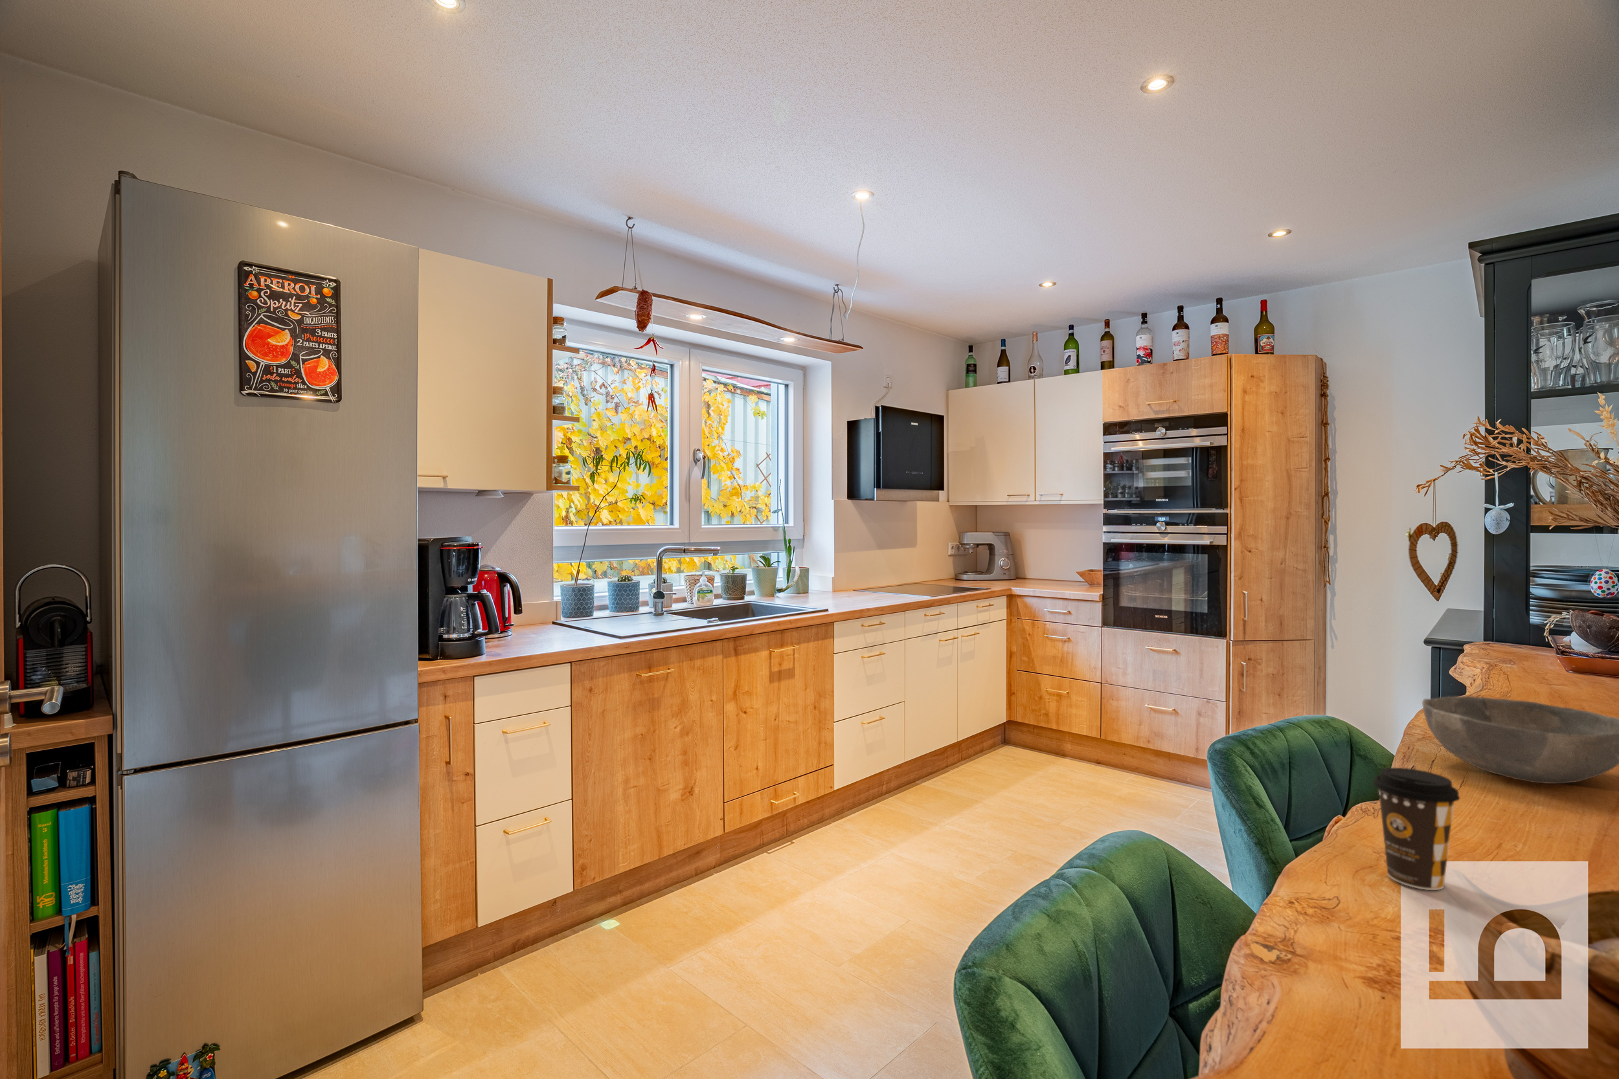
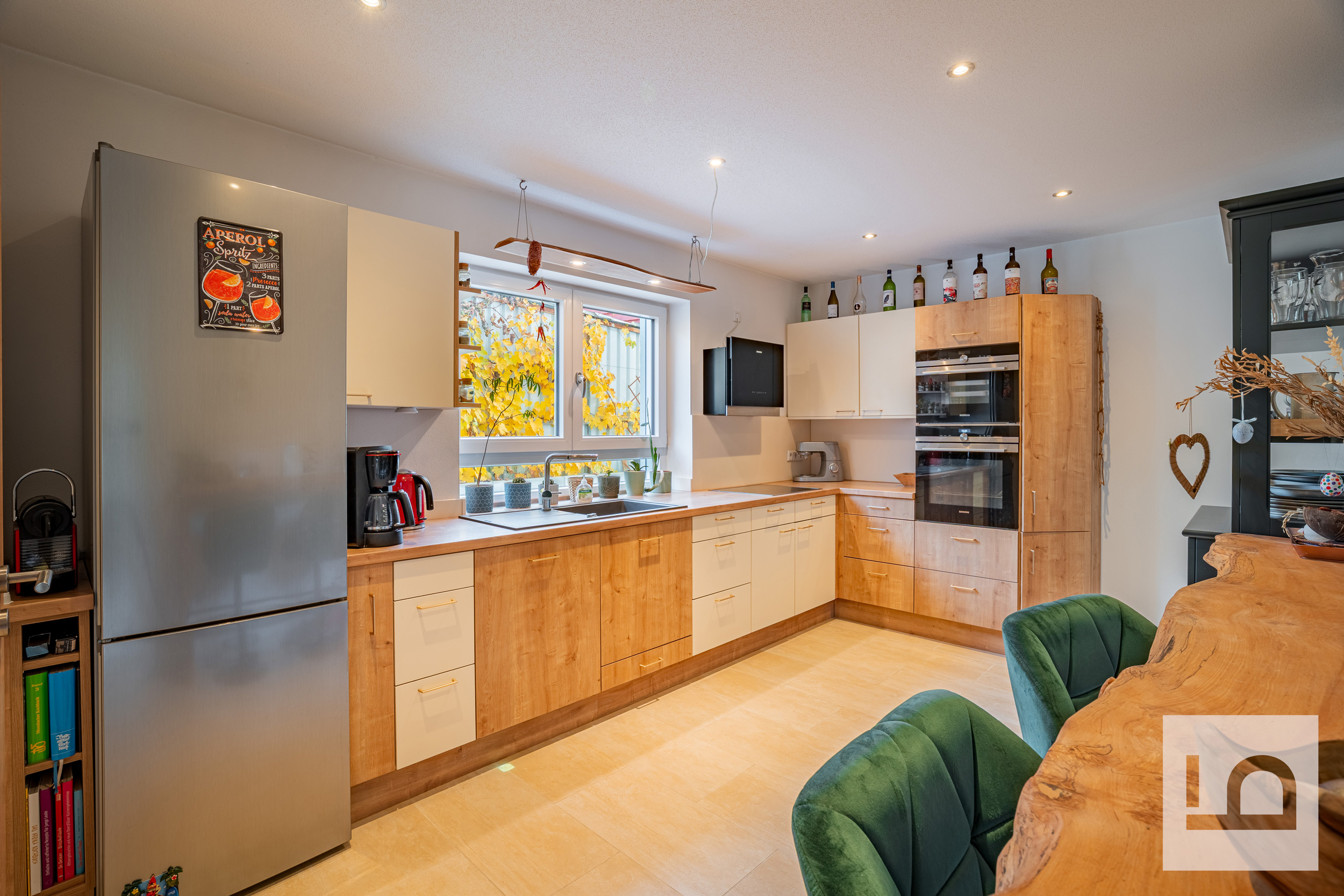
- bowl [1421,696,1619,784]
- coffee cup [1373,767,1460,891]
